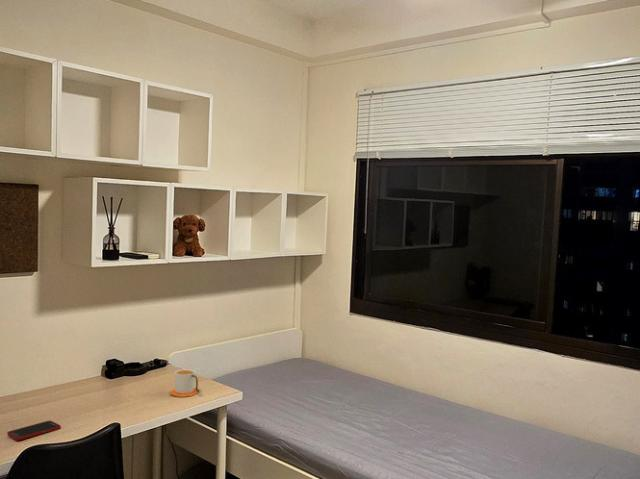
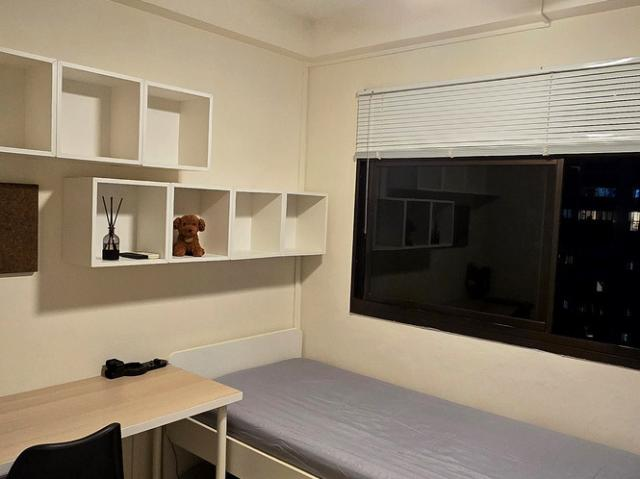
- mug [169,368,201,398]
- cell phone [6,420,62,441]
